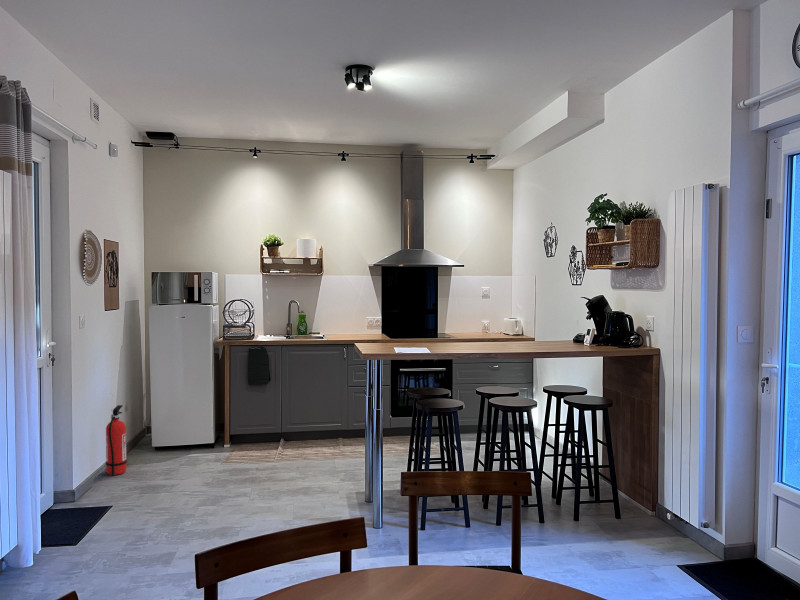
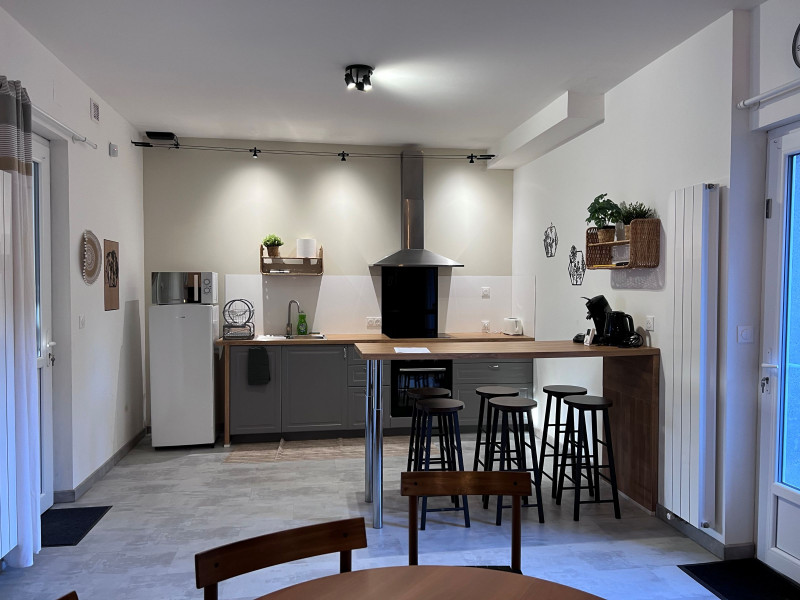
- fire extinguisher [105,404,128,476]
